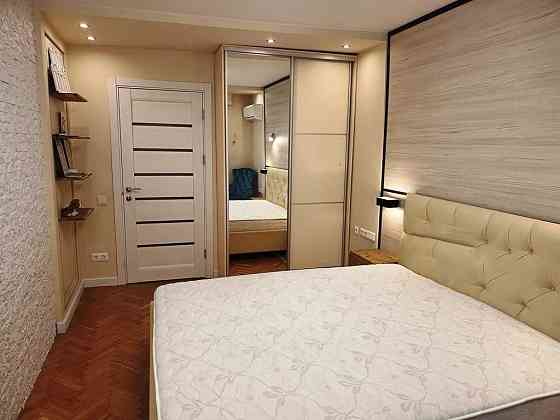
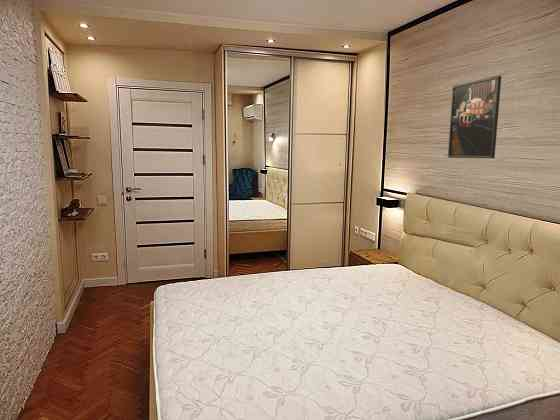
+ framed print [447,75,502,159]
